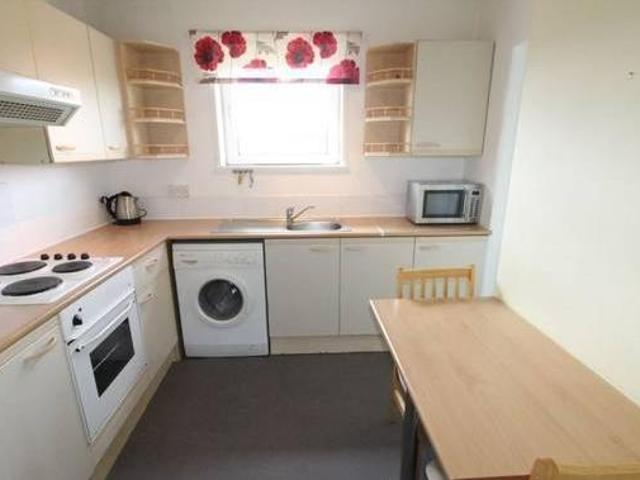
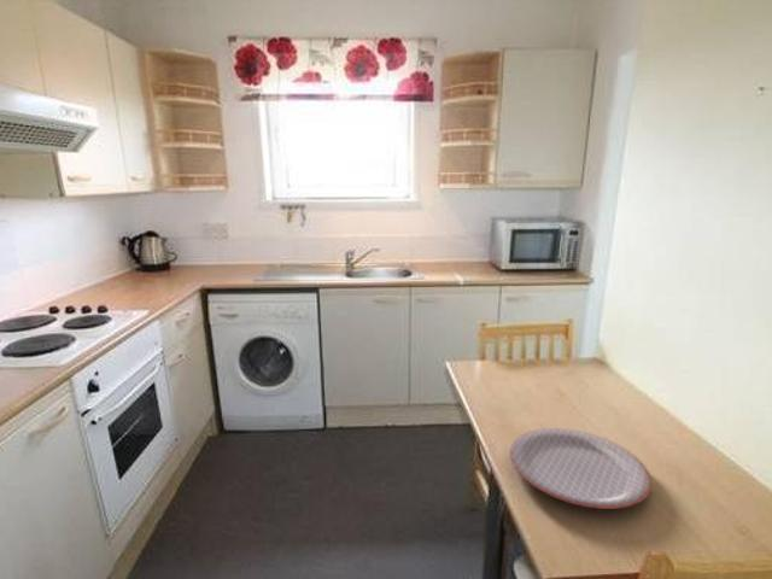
+ plate [509,427,653,510]
